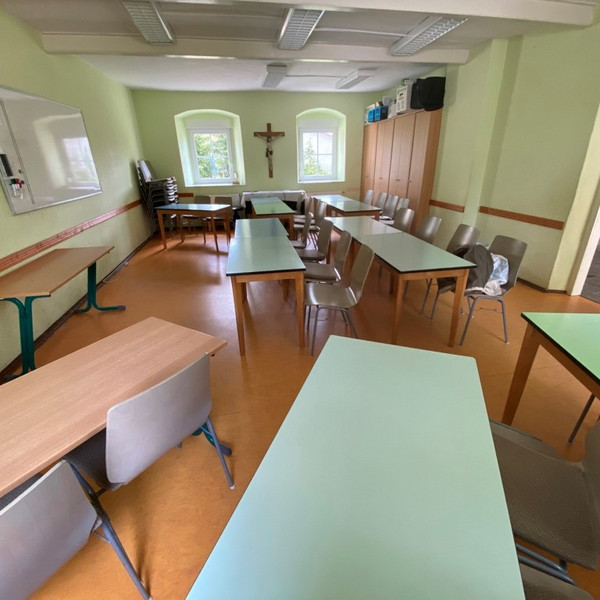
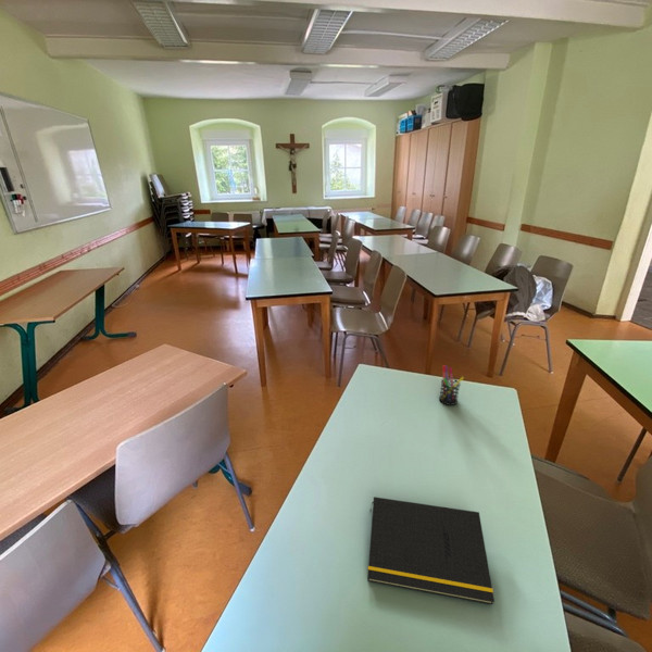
+ notepad [366,496,496,606]
+ pen holder [438,364,465,406]
